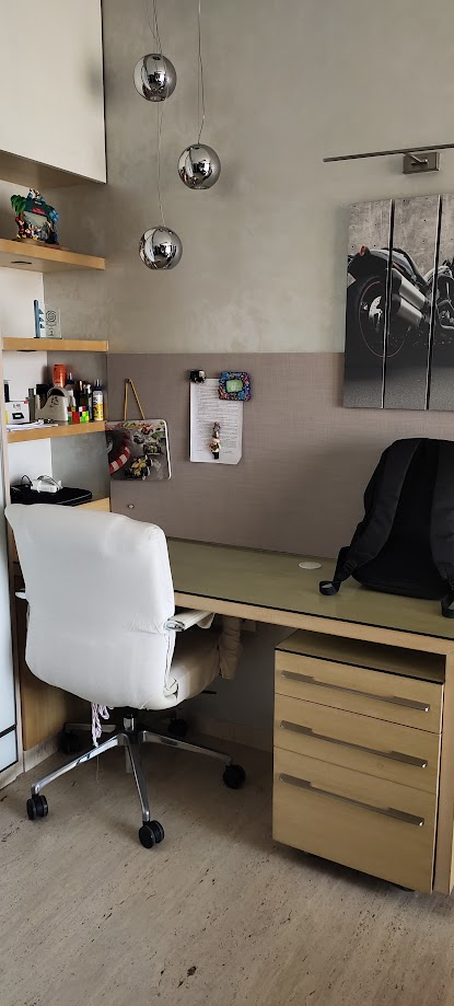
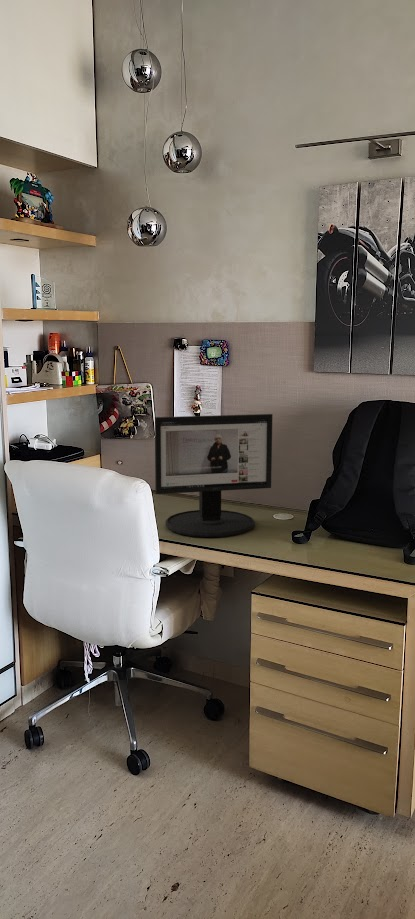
+ computer monitor [154,413,273,538]
